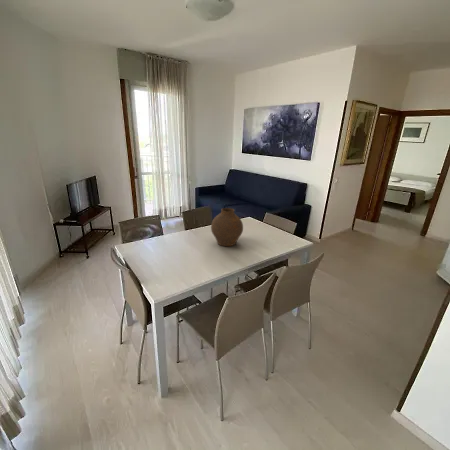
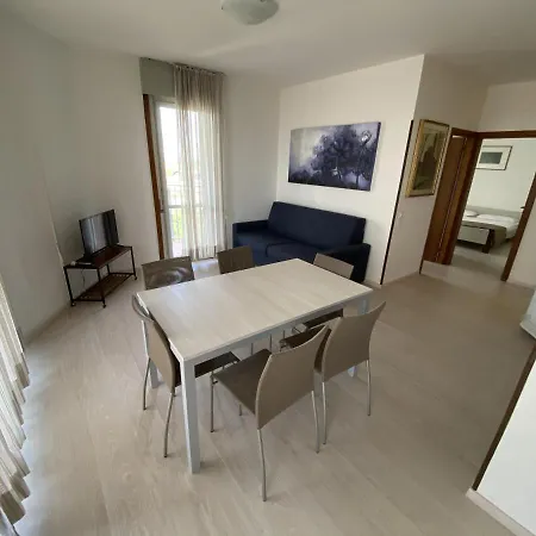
- vase [210,207,244,247]
